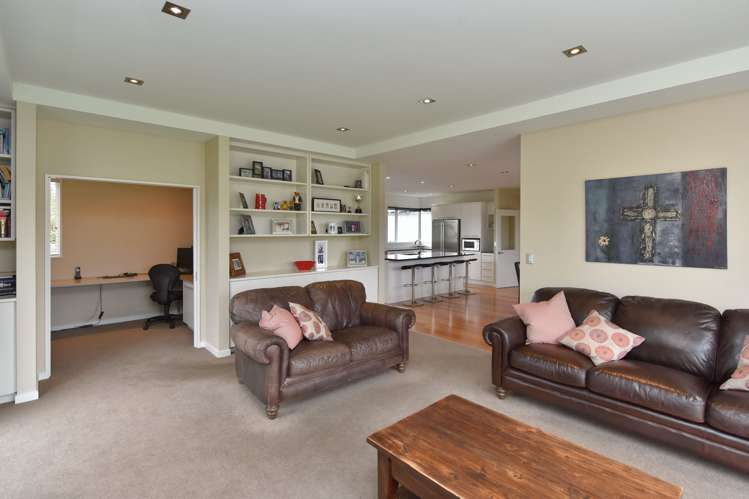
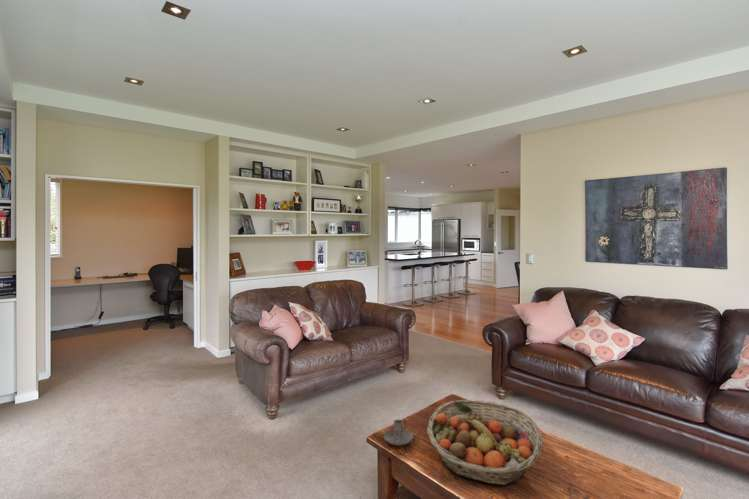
+ candle holder [383,419,414,446]
+ fruit basket [426,399,544,486]
